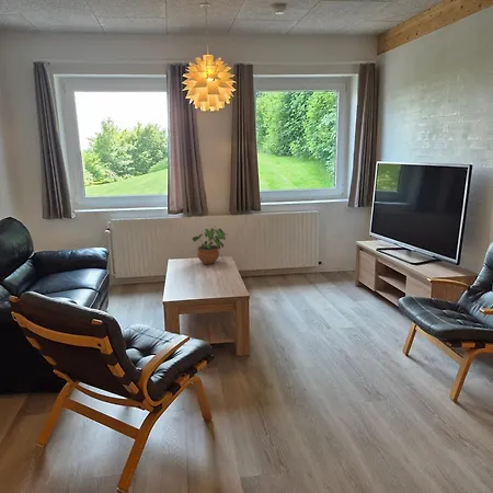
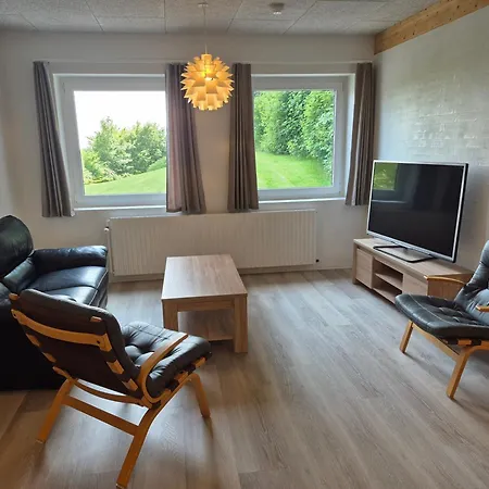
- potted plant [192,225,229,265]
